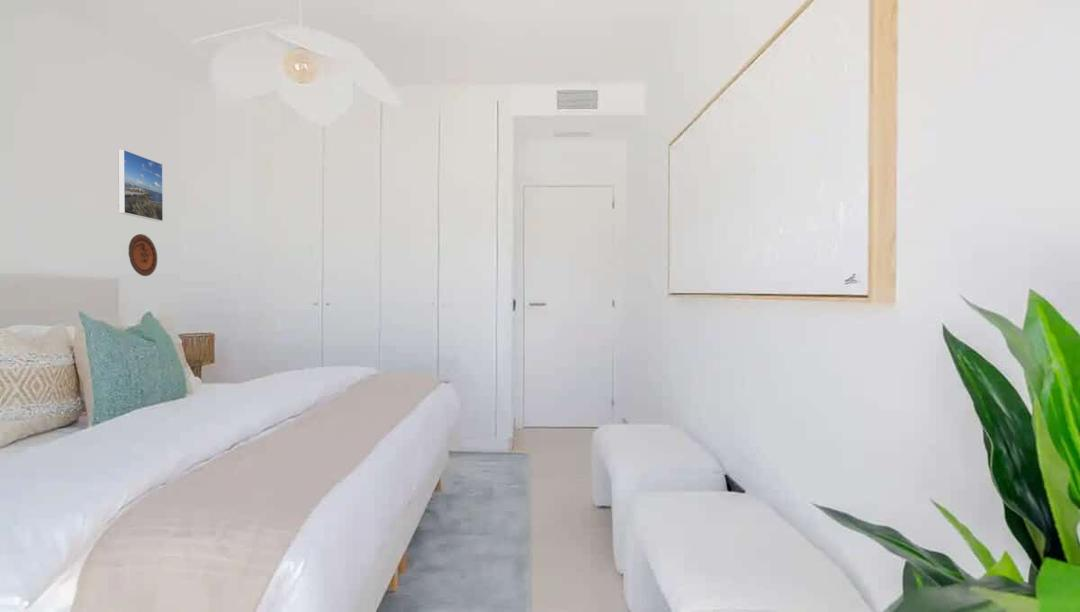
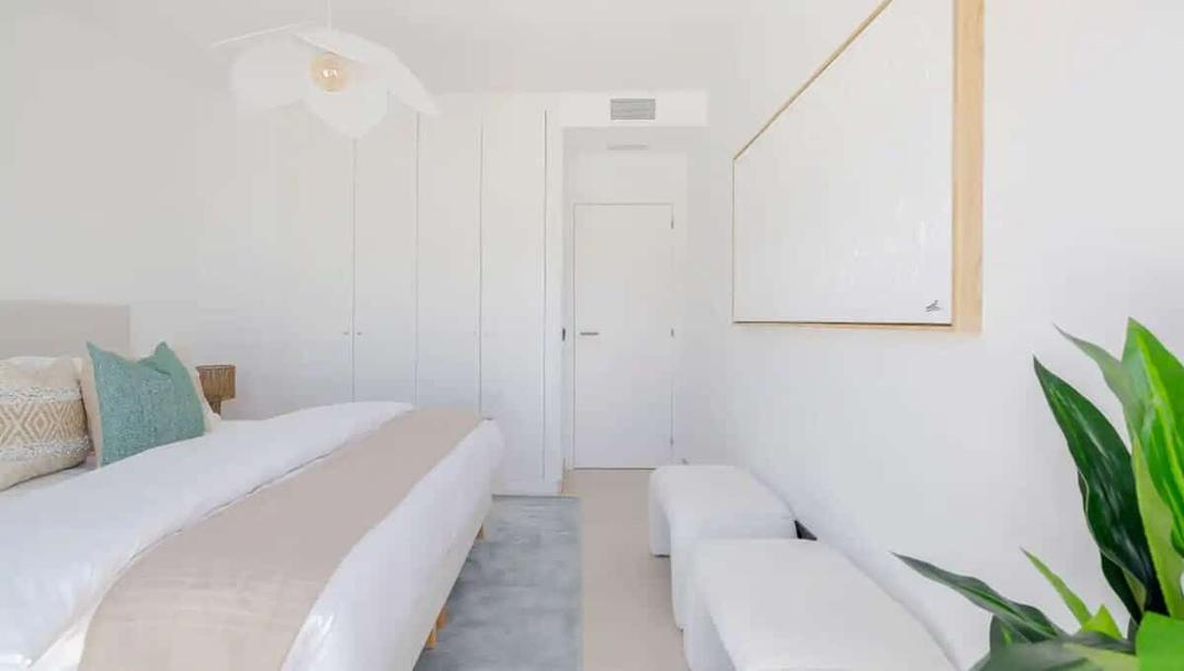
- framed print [117,148,164,222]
- decorative plate [128,233,158,277]
